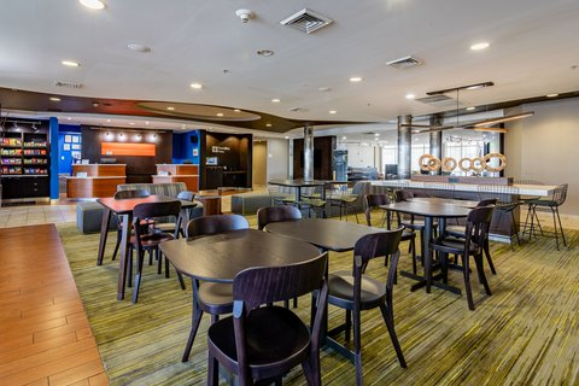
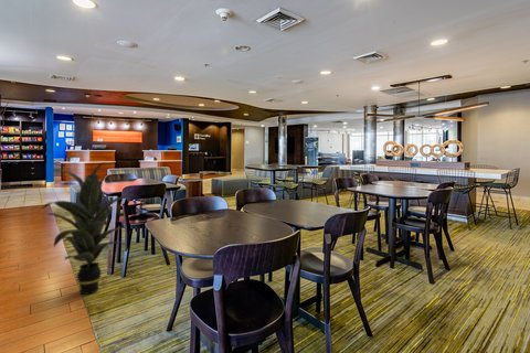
+ indoor plant [39,161,137,296]
